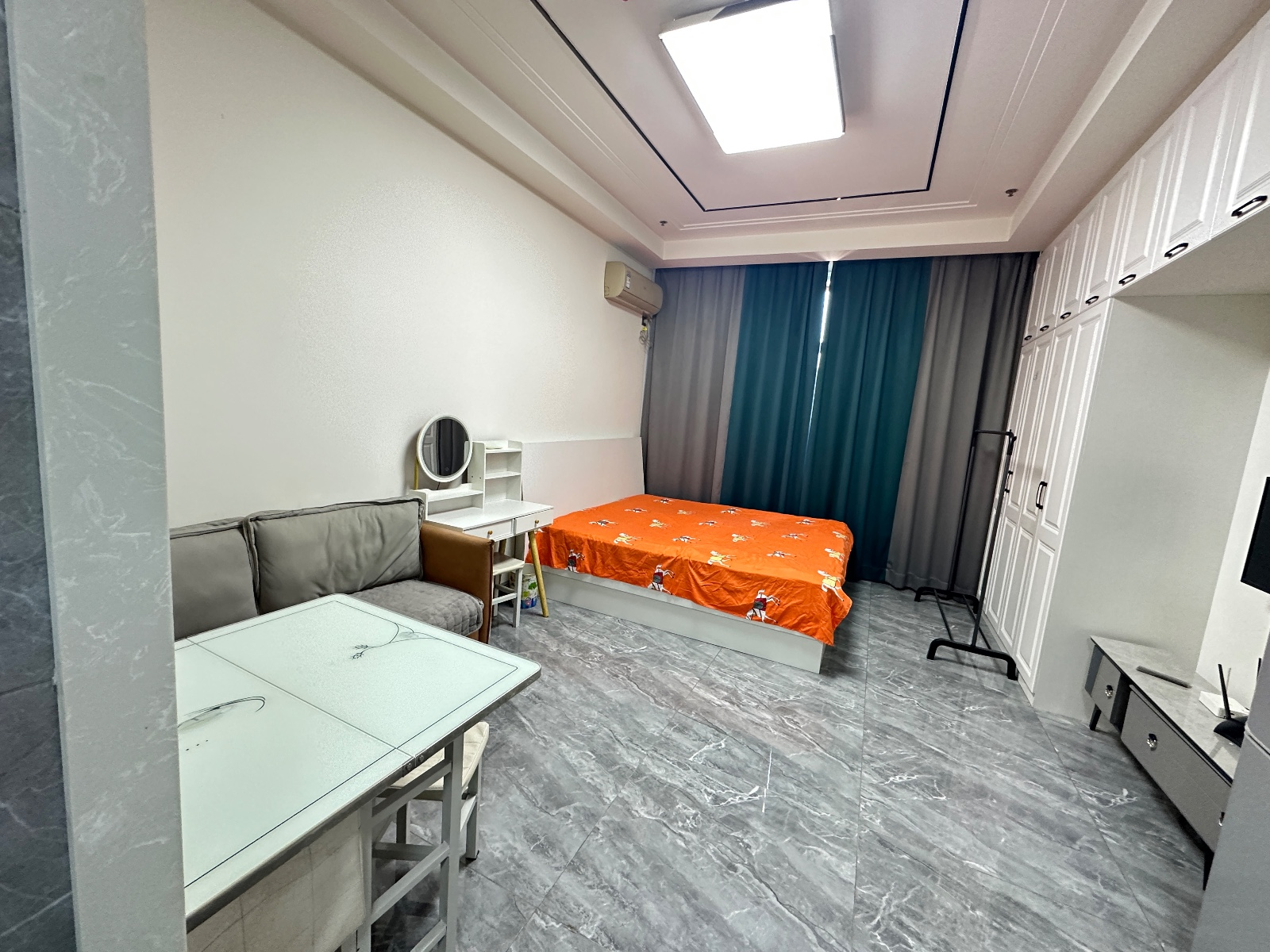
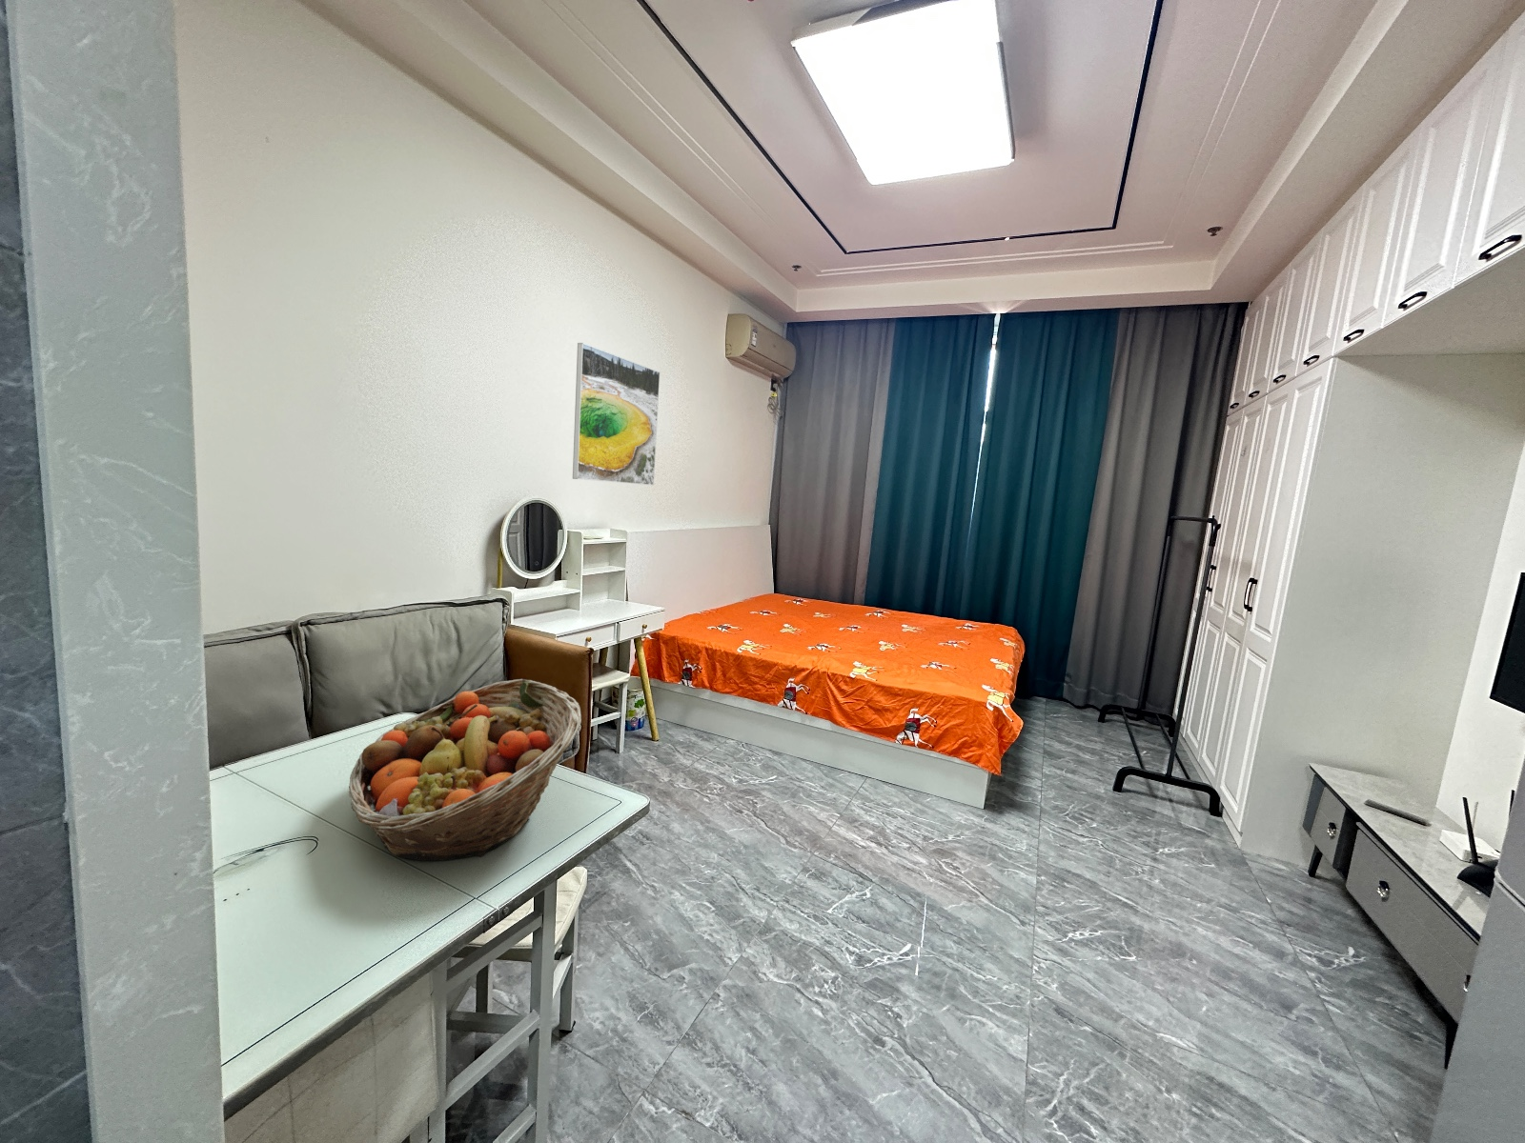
+ fruit basket [348,678,582,861]
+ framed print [572,342,660,486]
